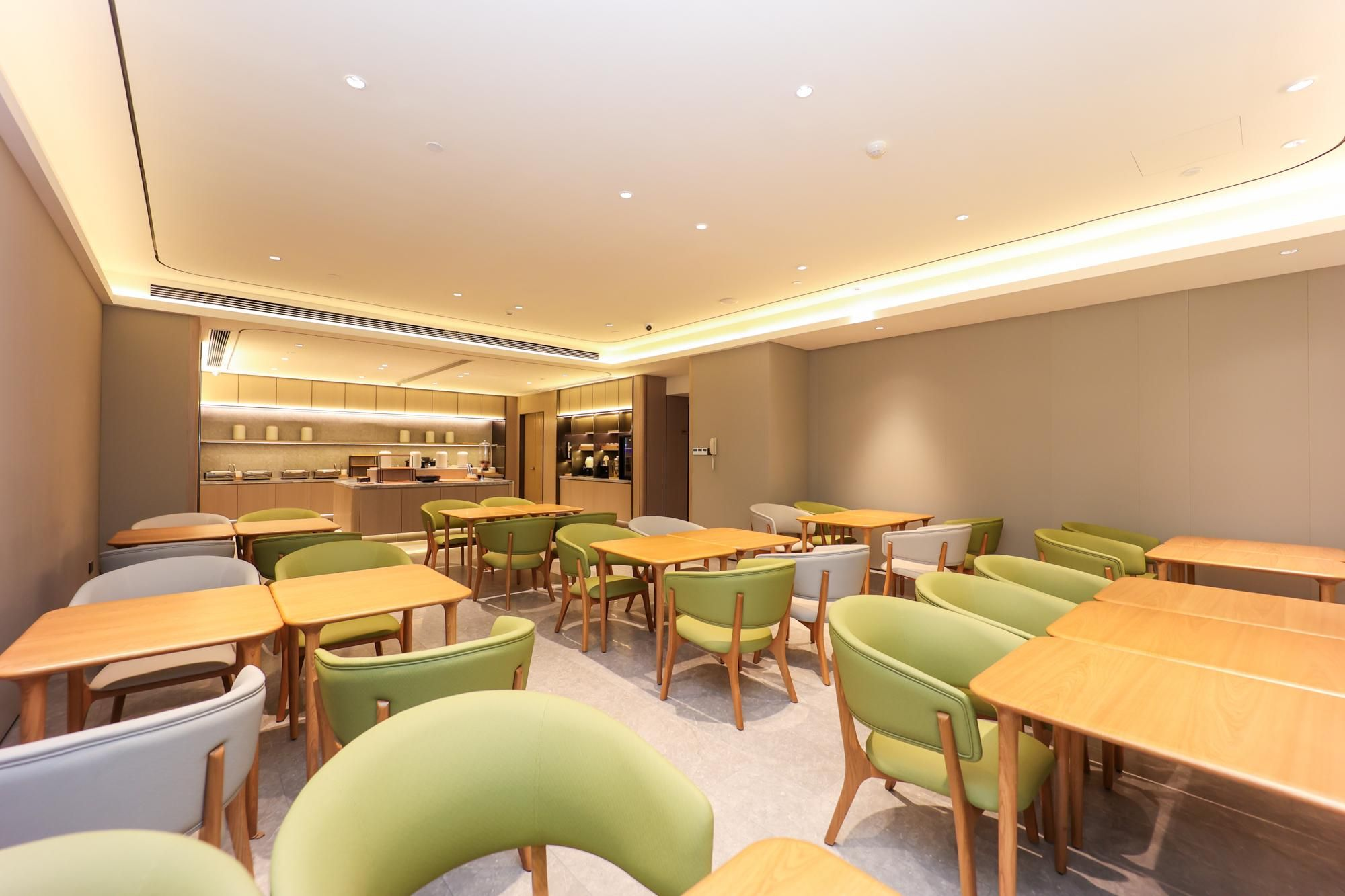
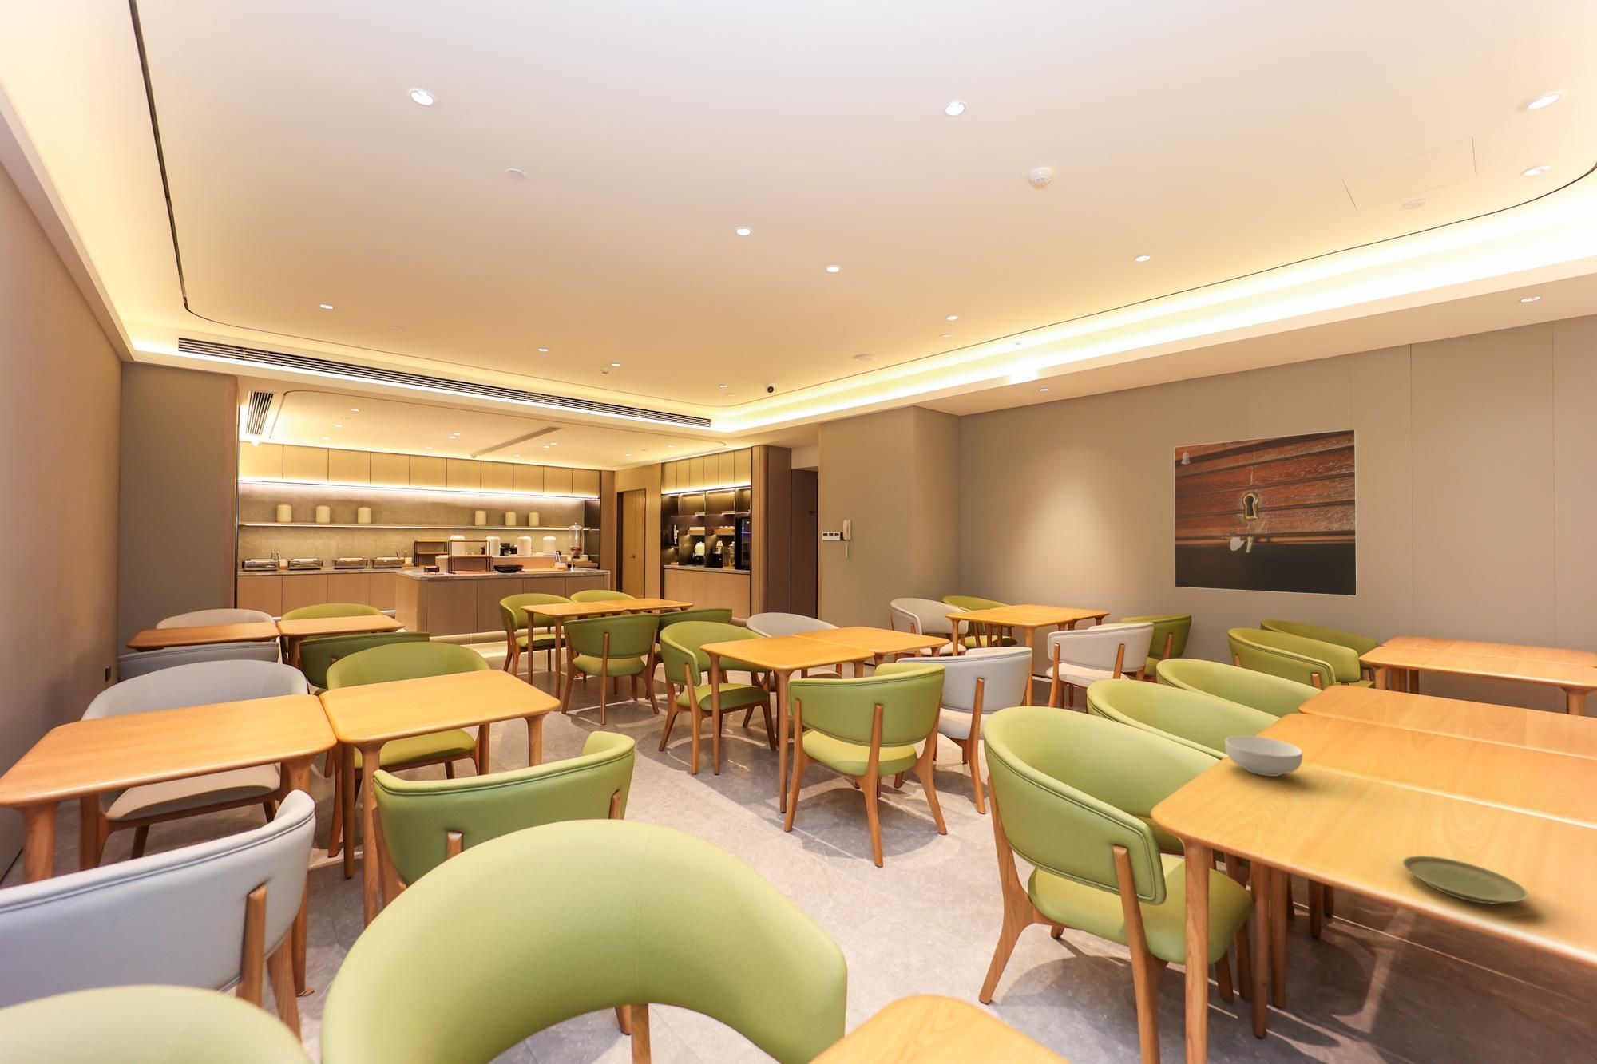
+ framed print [1173,429,1358,597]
+ cereal bowl [1224,735,1304,778]
+ plate [1401,855,1529,905]
